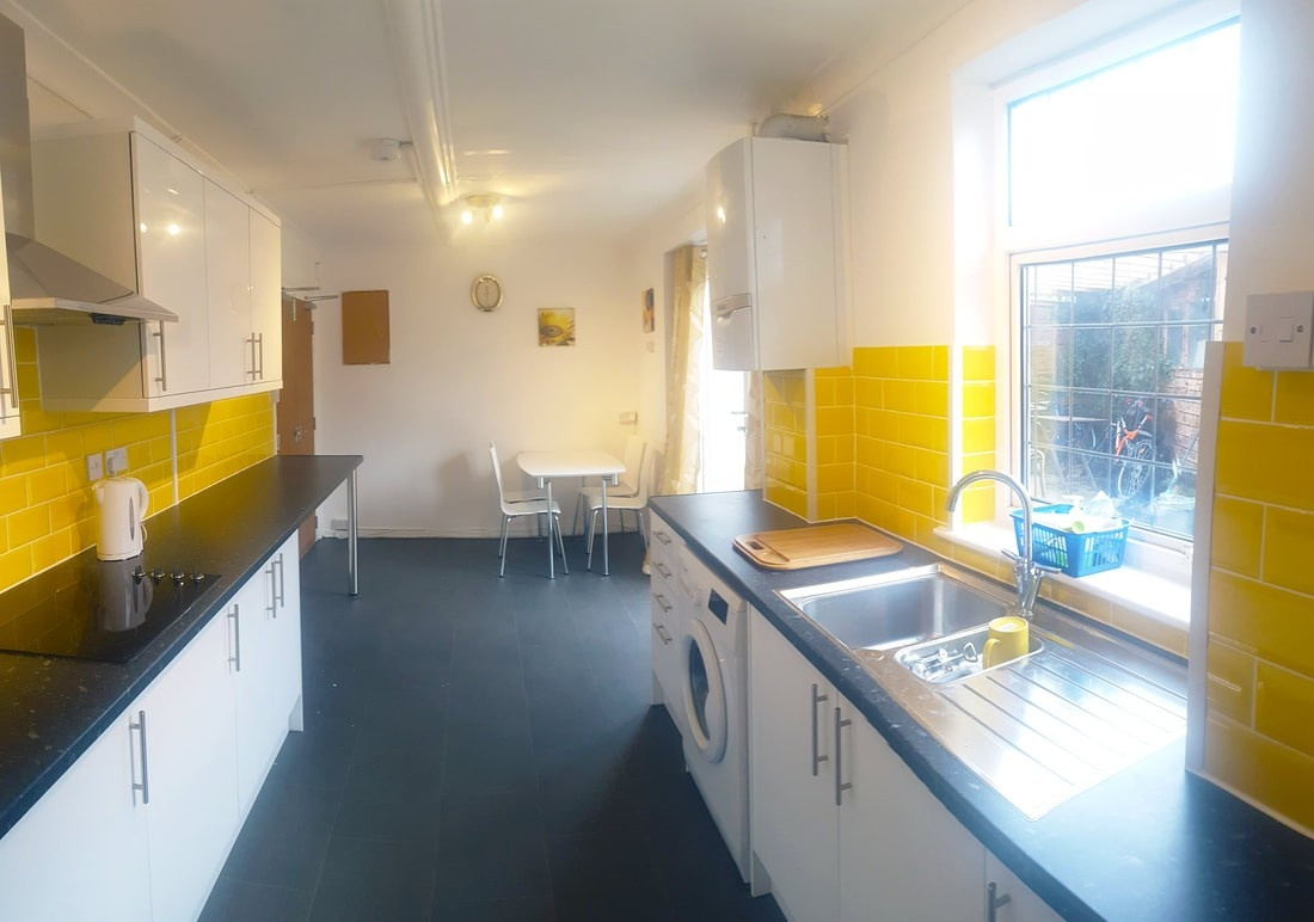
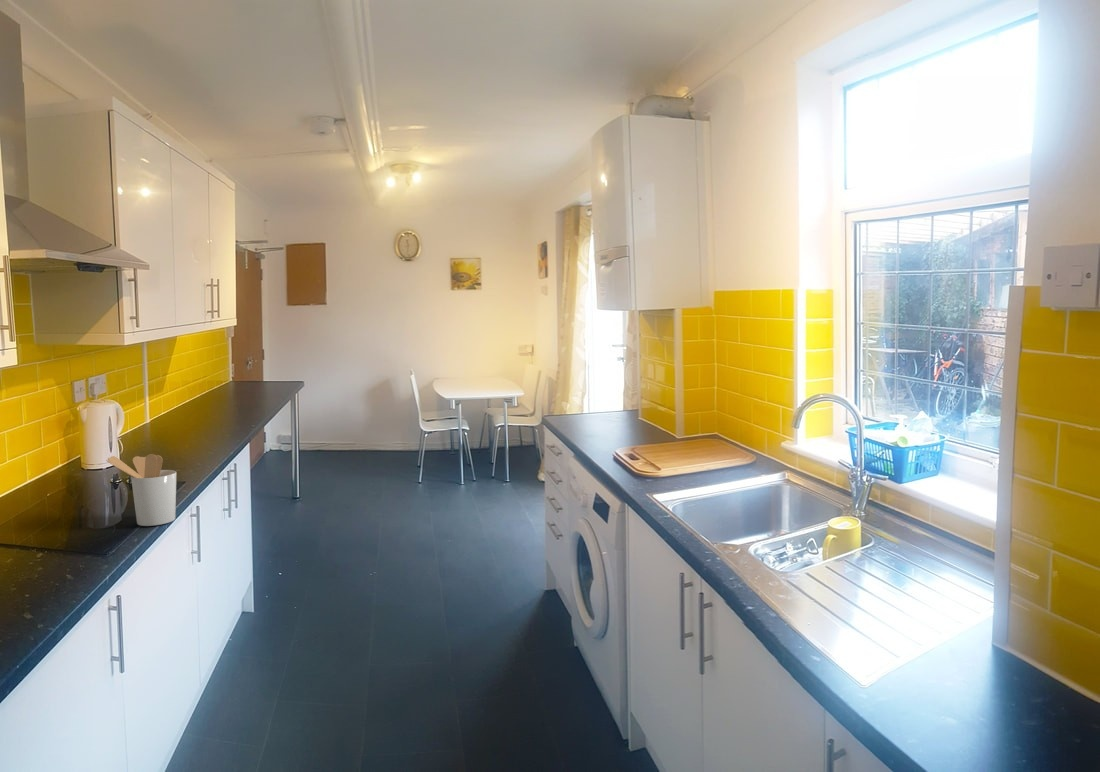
+ utensil holder [105,453,177,527]
